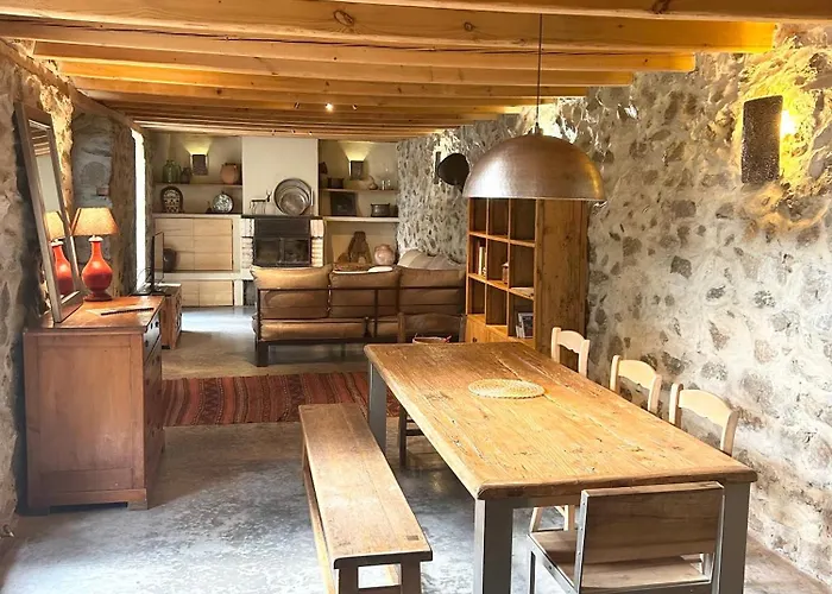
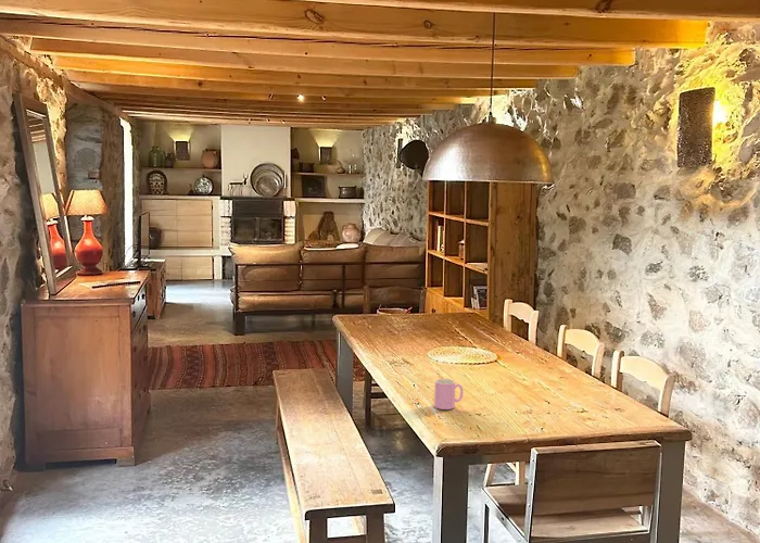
+ cup [433,378,465,411]
